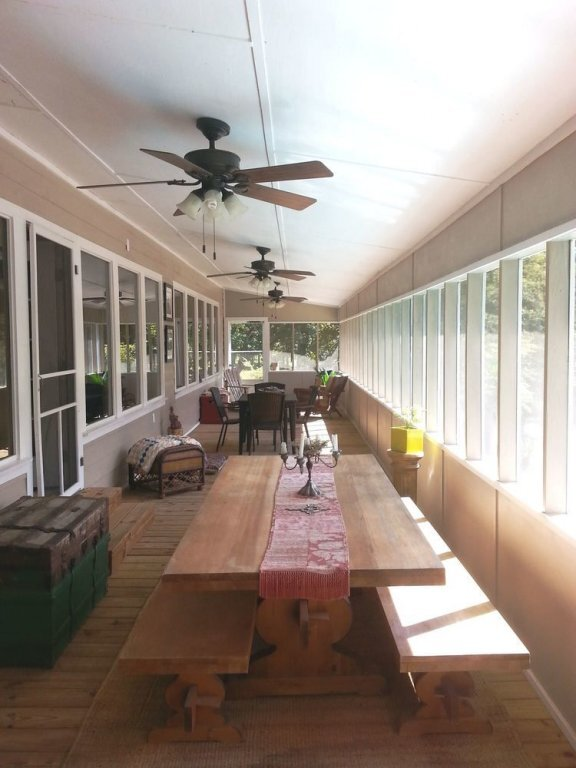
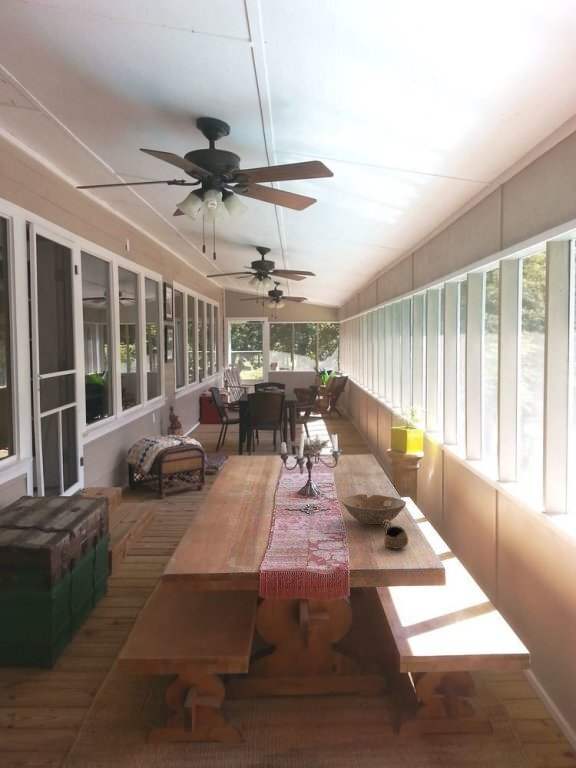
+ cup [382,520,409,550]
+ bowl [340,493,407,525]
